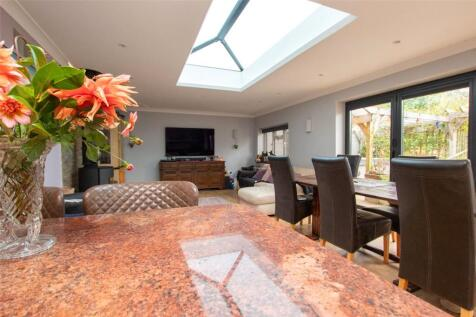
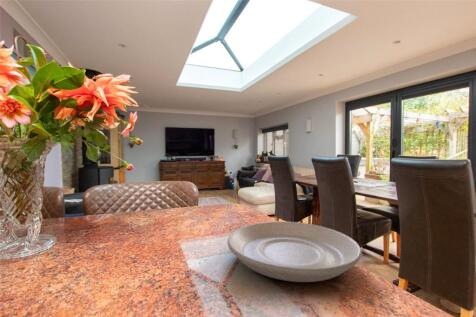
+ plate [227,221,363,283]
